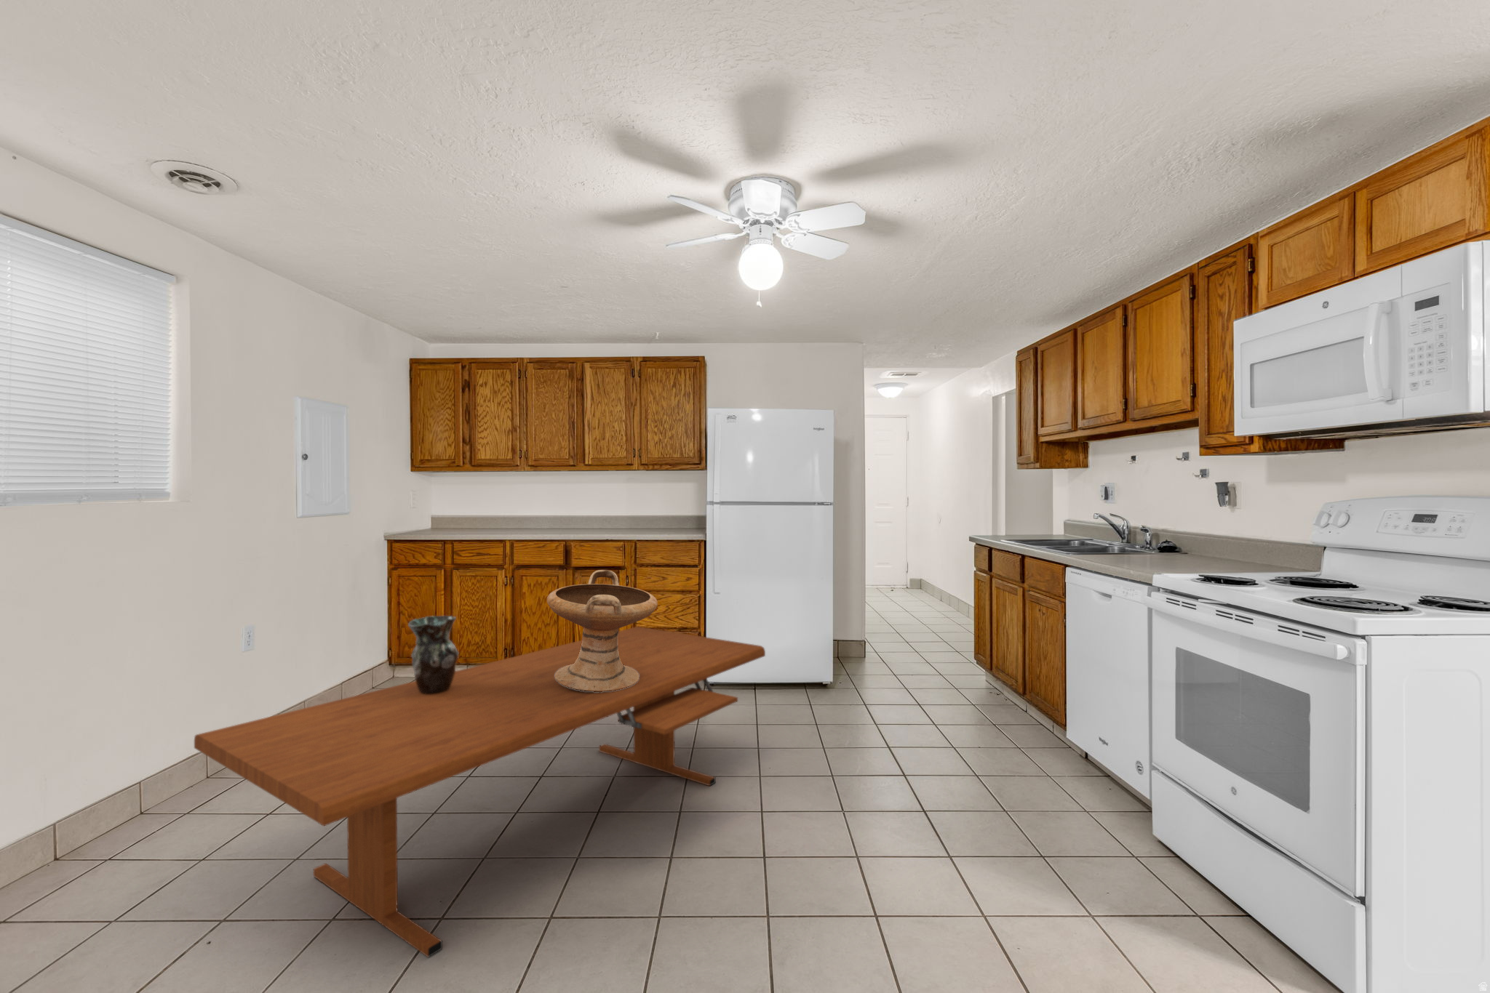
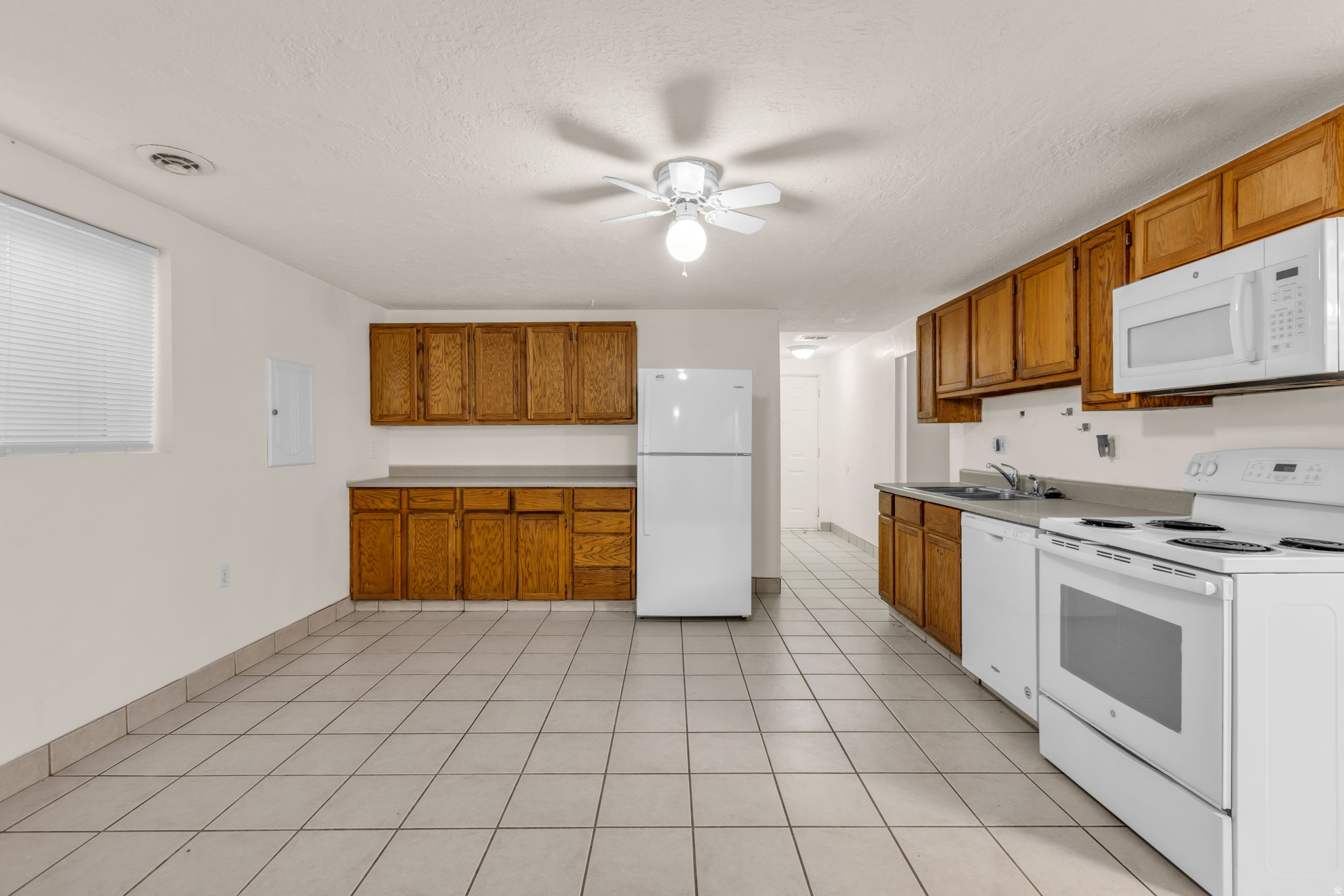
- table [194,626,766,959]
- decorative bowl [547,570,659,692]
- vase [408,615,459,694]
